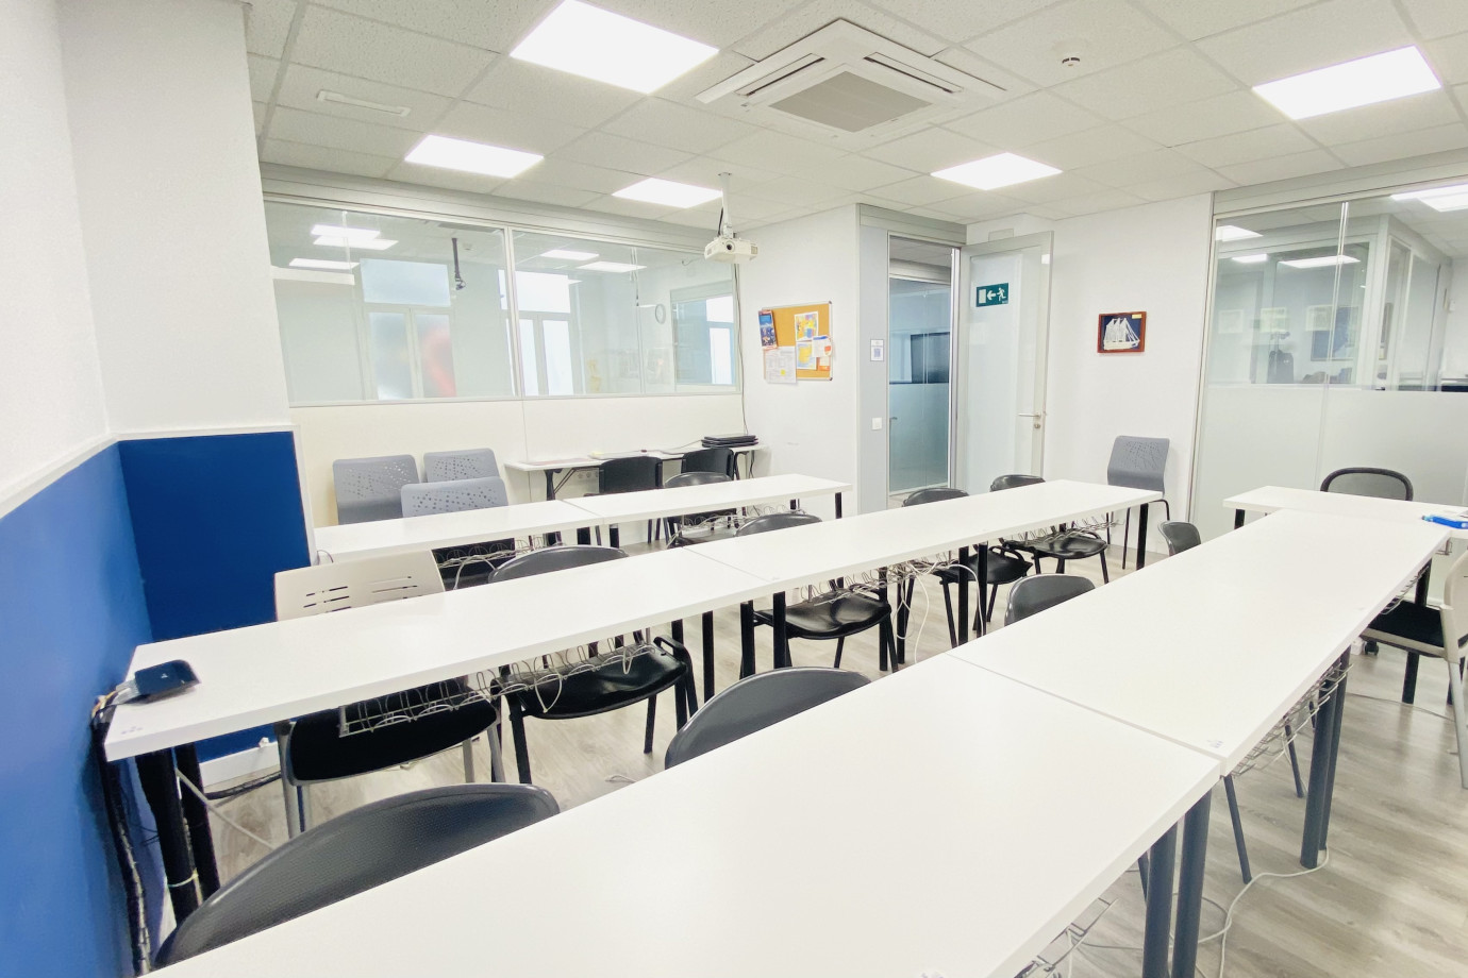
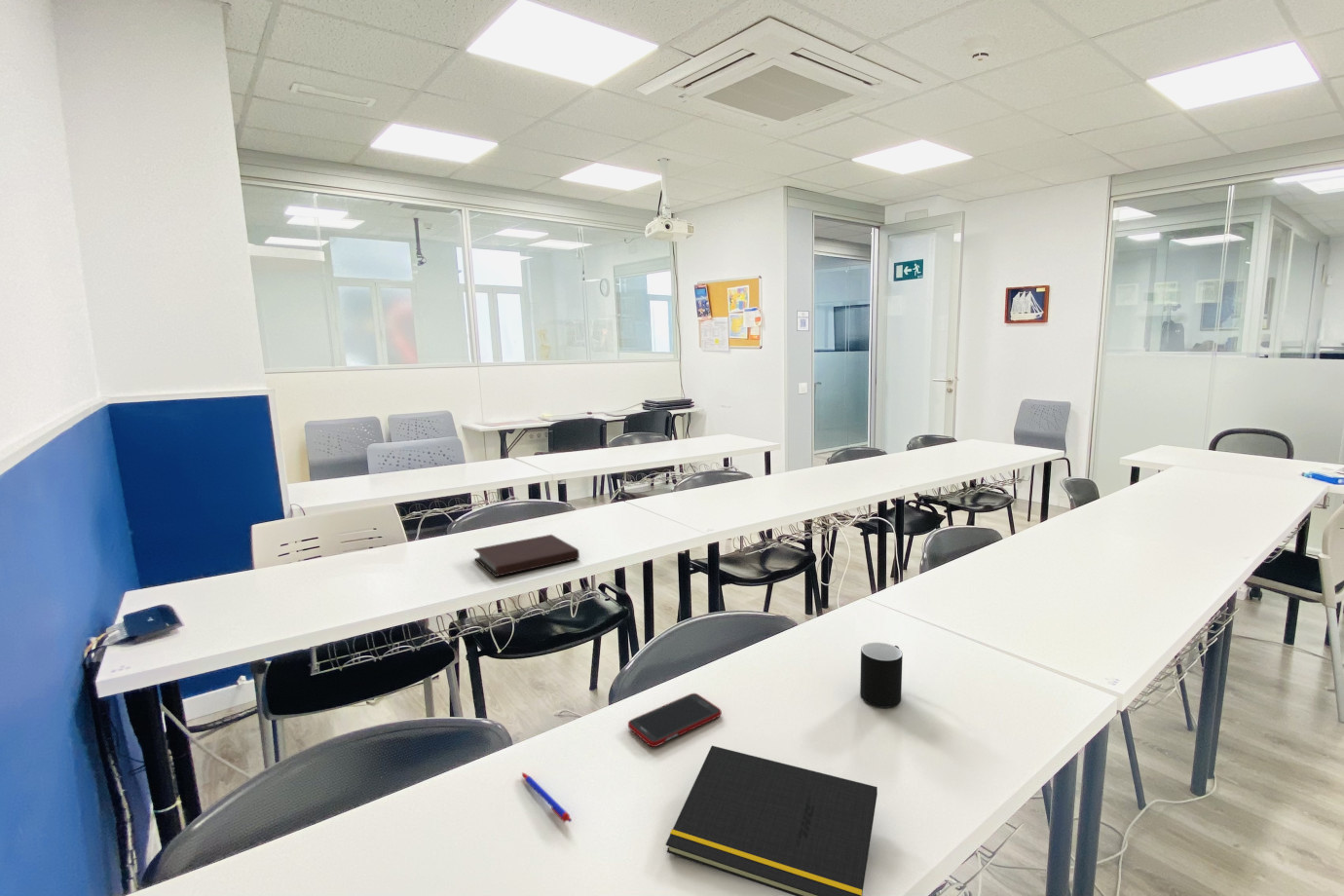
+ pen [521,771,573,823]
+ notebook [473,534,580,578]
+ notepad [665,745,878,896]
+ cell phone [627,692,723,748]
+ cup [859,642,904,708]
